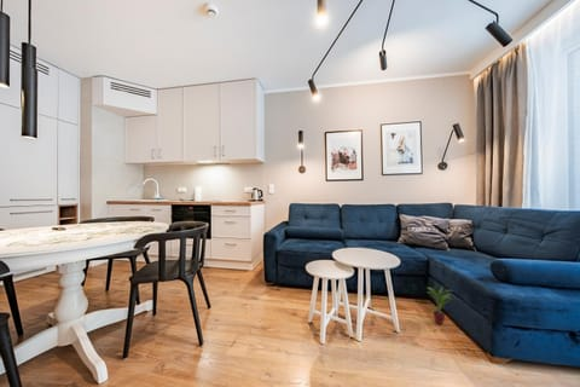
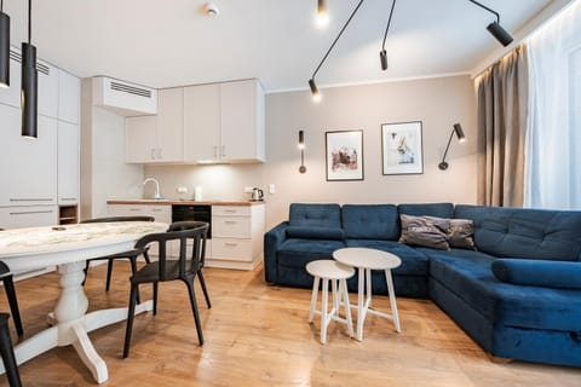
- potted plant [425,285,454,325]
